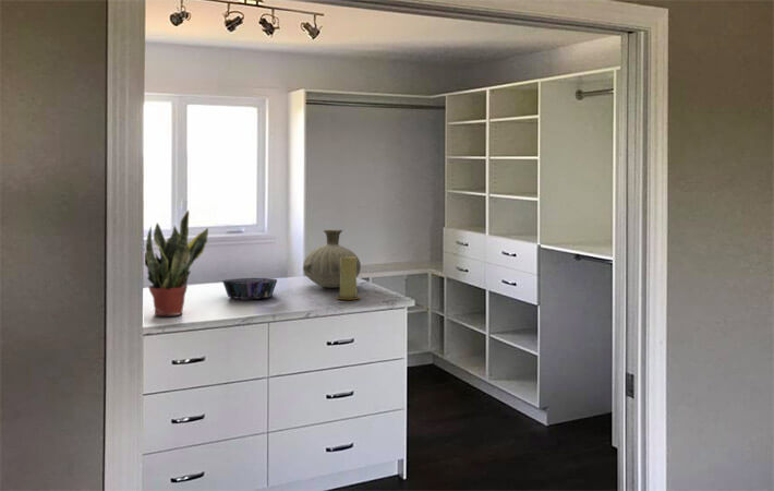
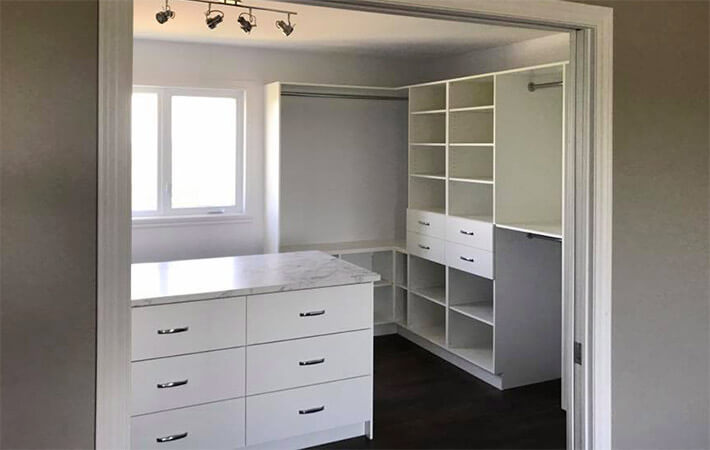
- decorative bowl [221,277,278,300]
- vase [302,229,362,289]
- potted plant [144,209,209,316]
- candle [336,258,361,300]
